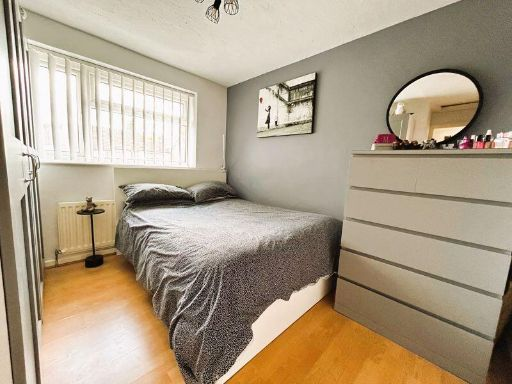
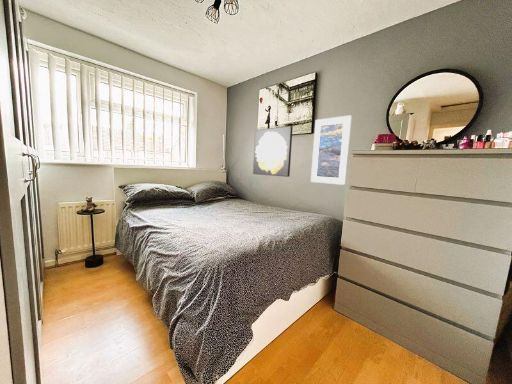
+ wall art [252,125,294,178]
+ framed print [310,114,352,186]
